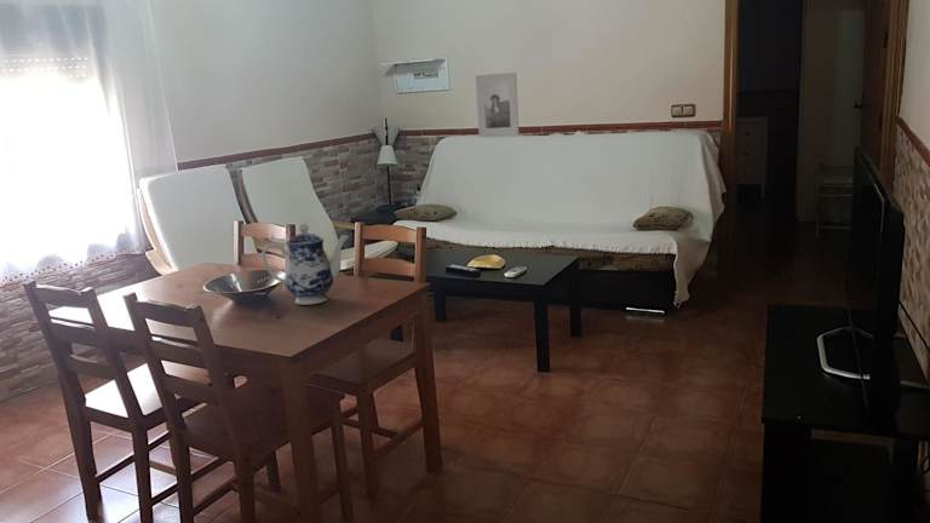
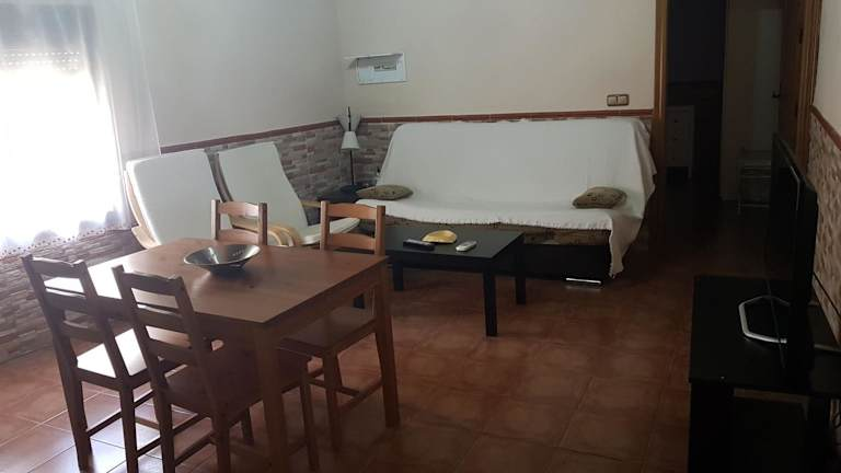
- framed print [475,71,521,138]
- teapot [260,223,350,306]
